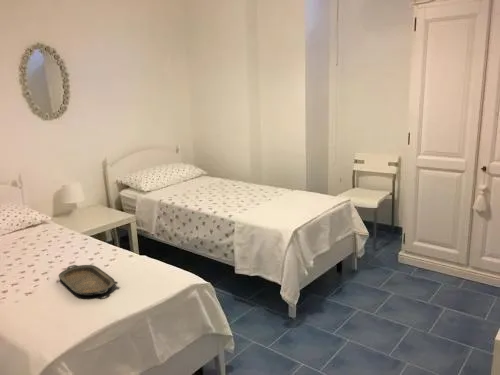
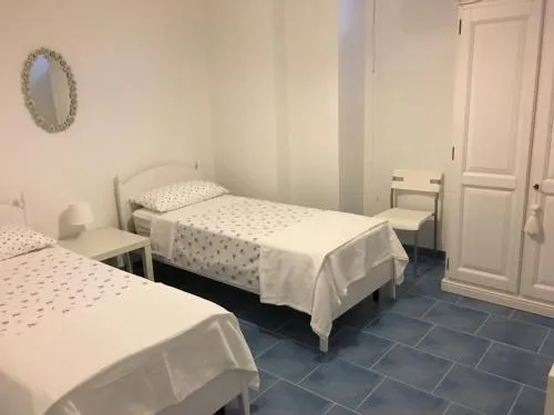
- serving tray [58,264,119,297]
